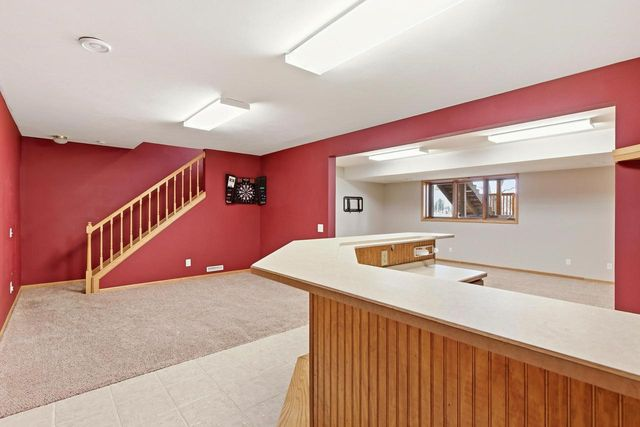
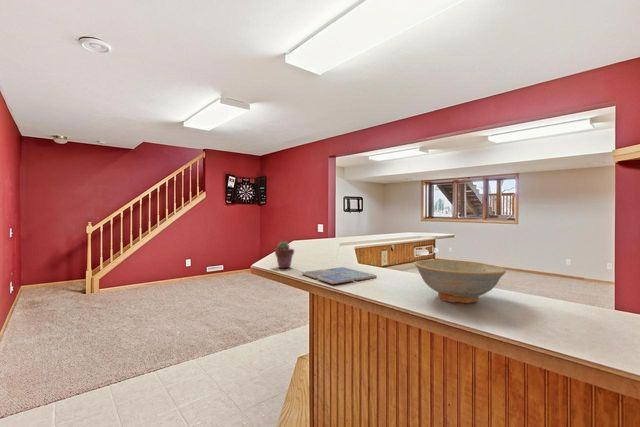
+ dish [413,259,507,304]
+ drink coaster [301,266,378,285]
+ potted succulent [274,240,295,269]
